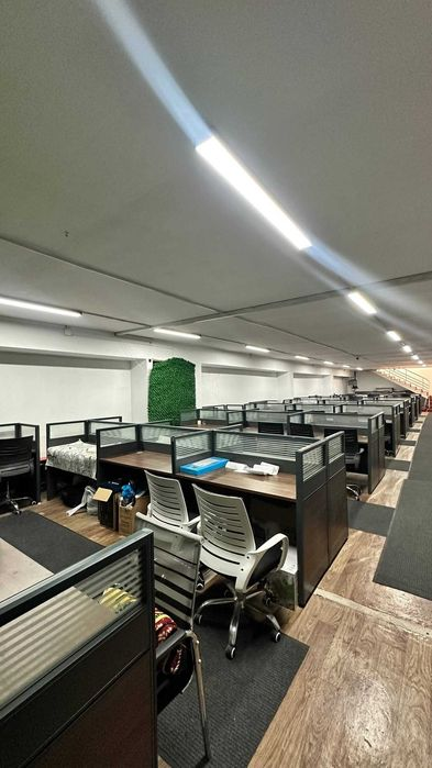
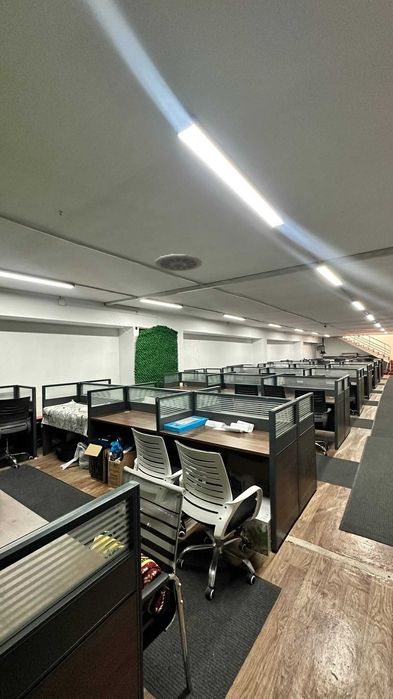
+ ceiling vent [154,253,203,272]
